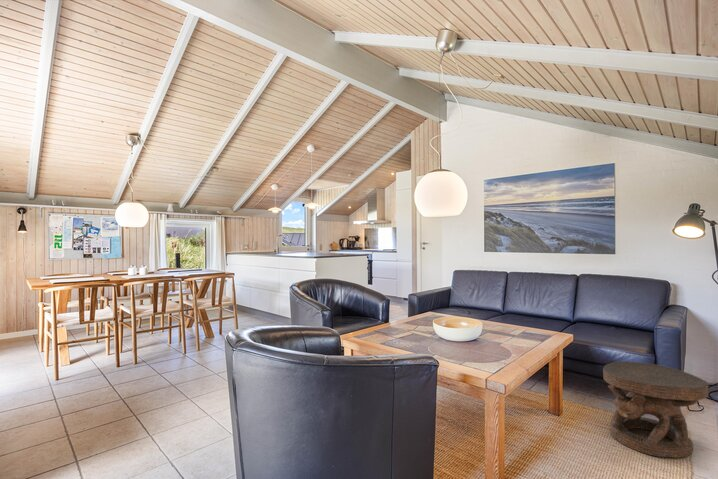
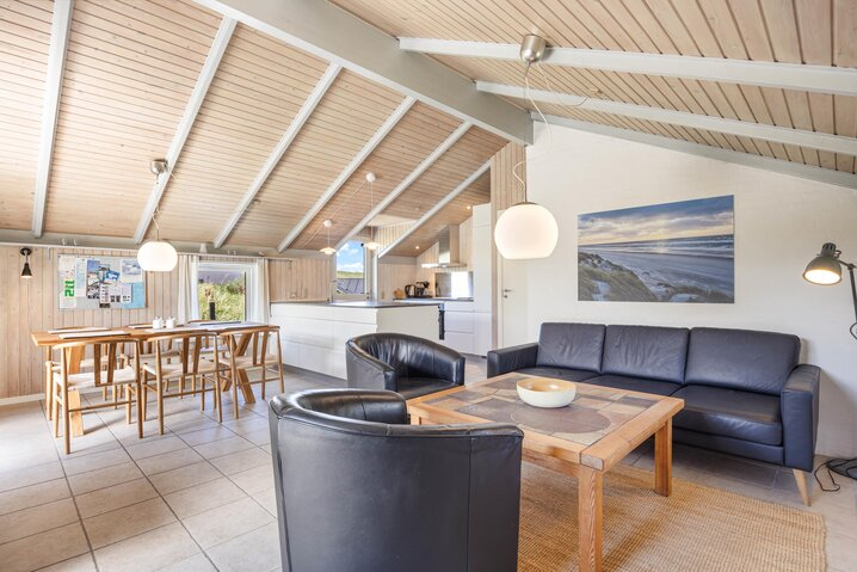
- carved stool [602,361,709,459]
